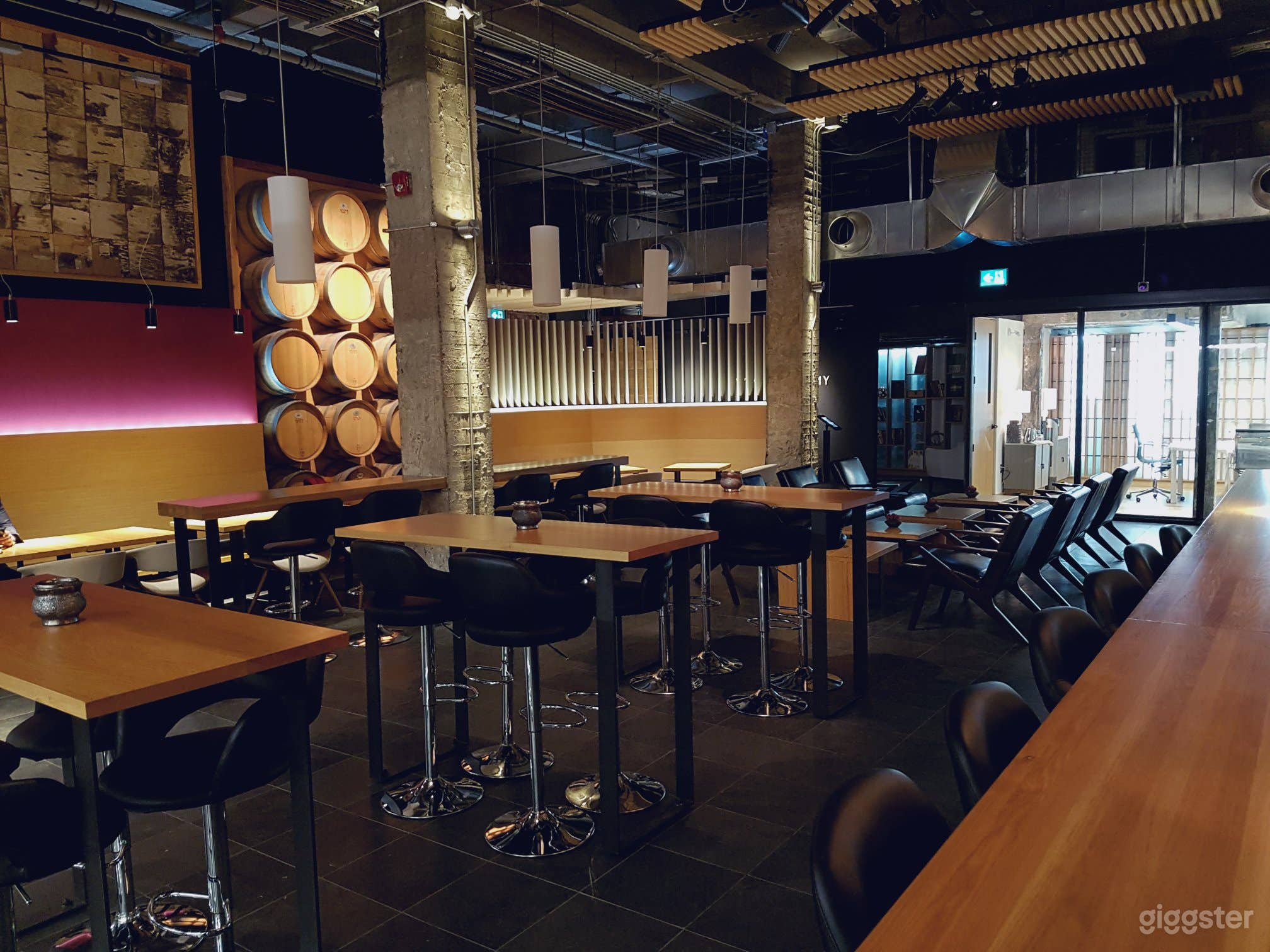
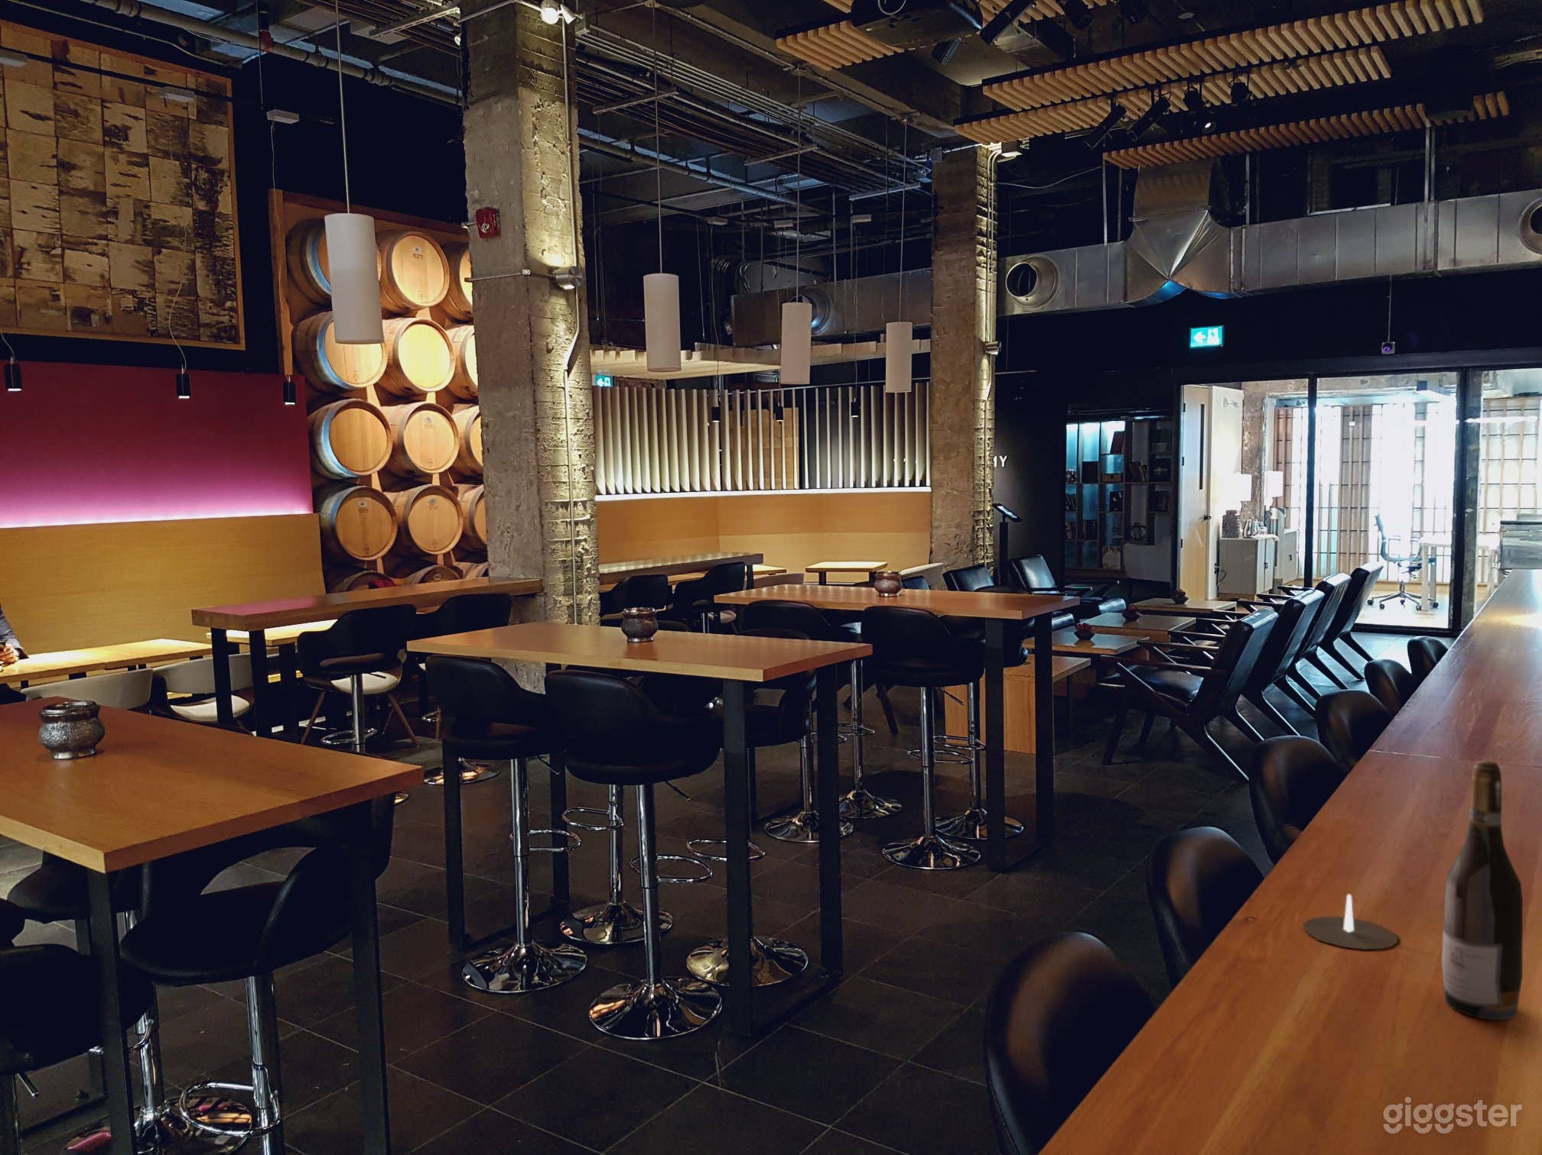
+ candle [1302,894,1402,962]
+ wine bottle [1441,759,1524,1020]
